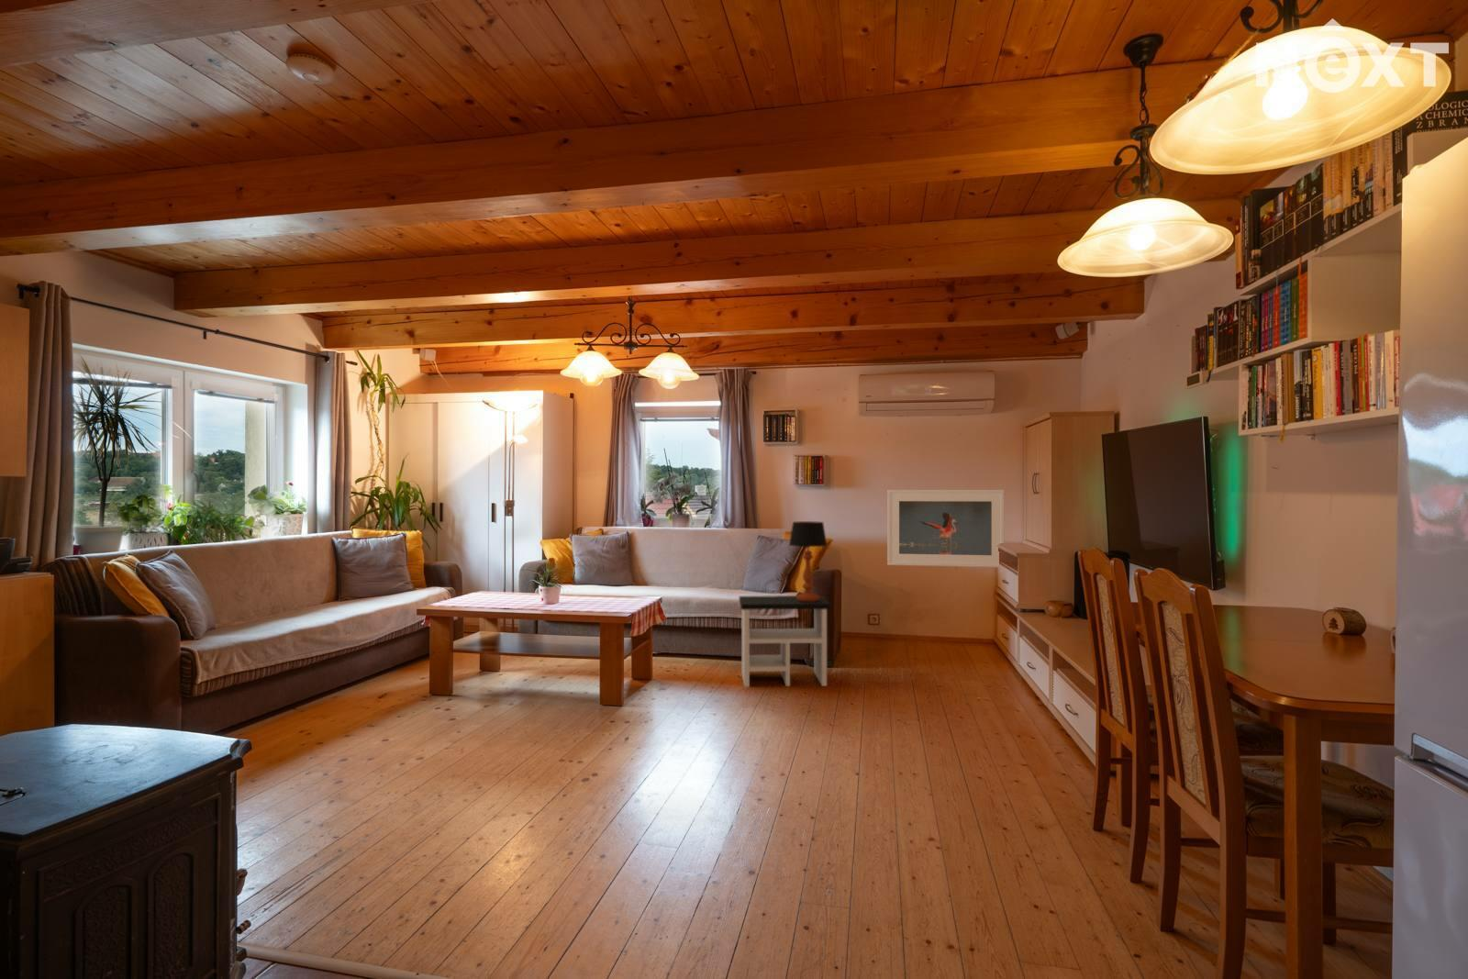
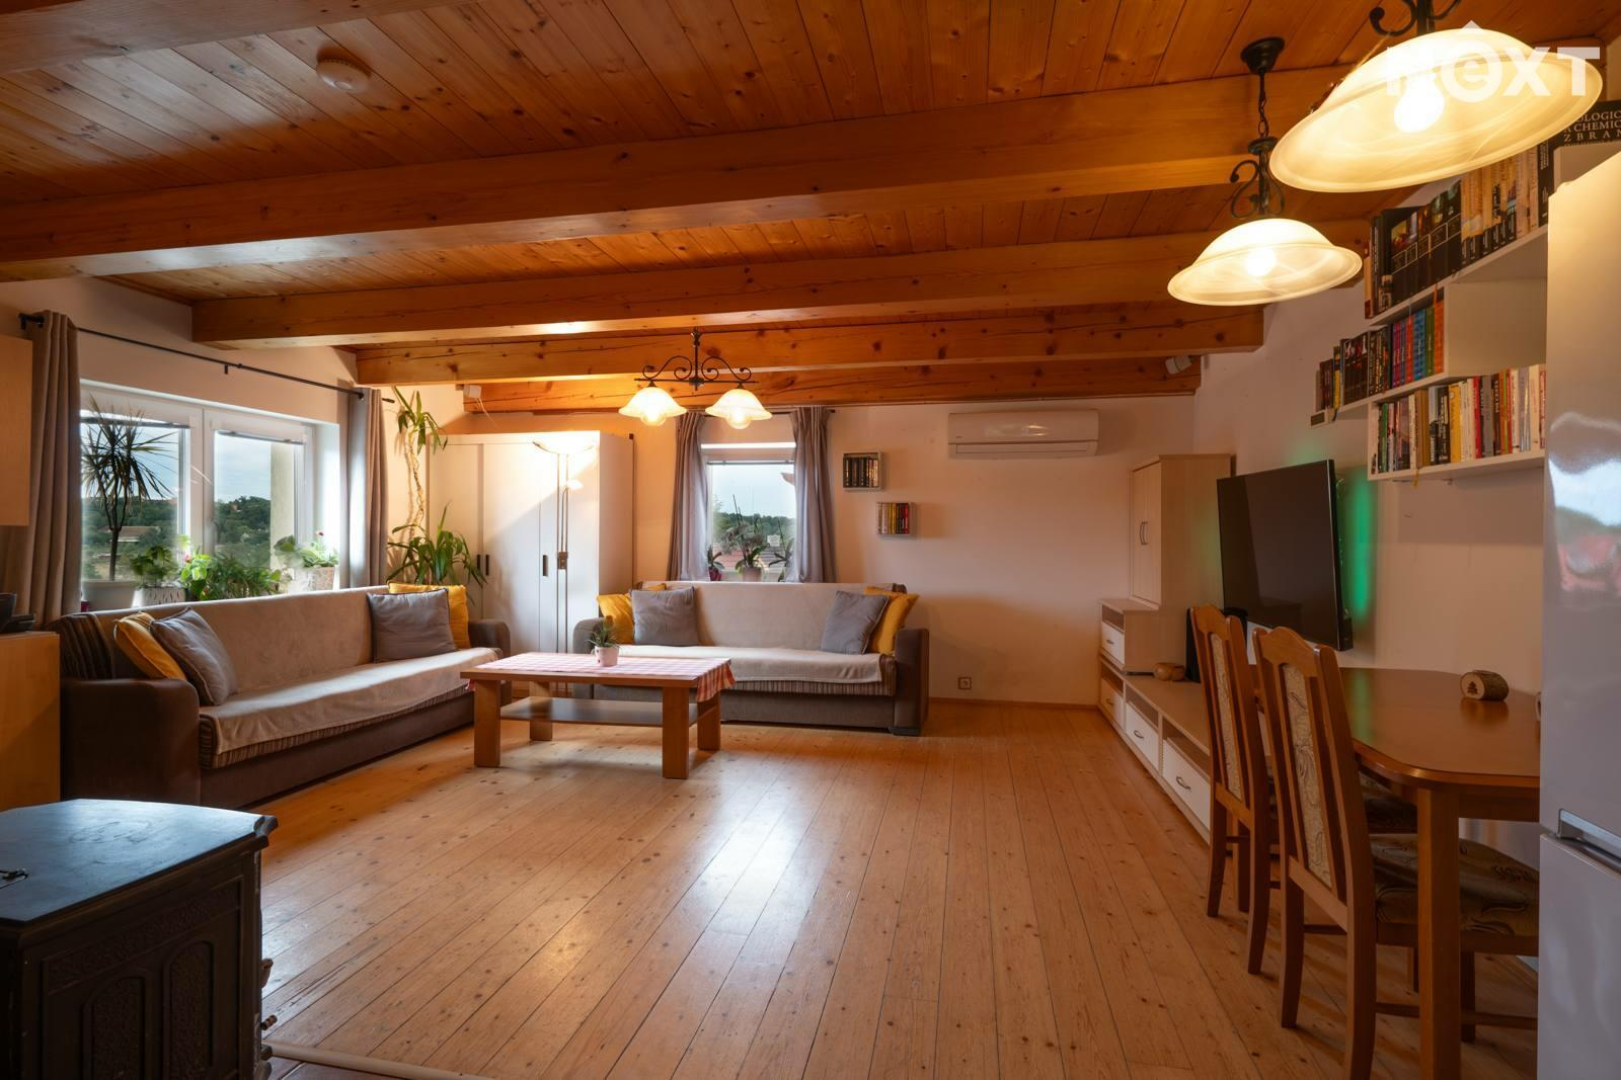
- side table [738,594,831,688]
- table lamp [789,520,828,602]
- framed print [886,490,1005,568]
